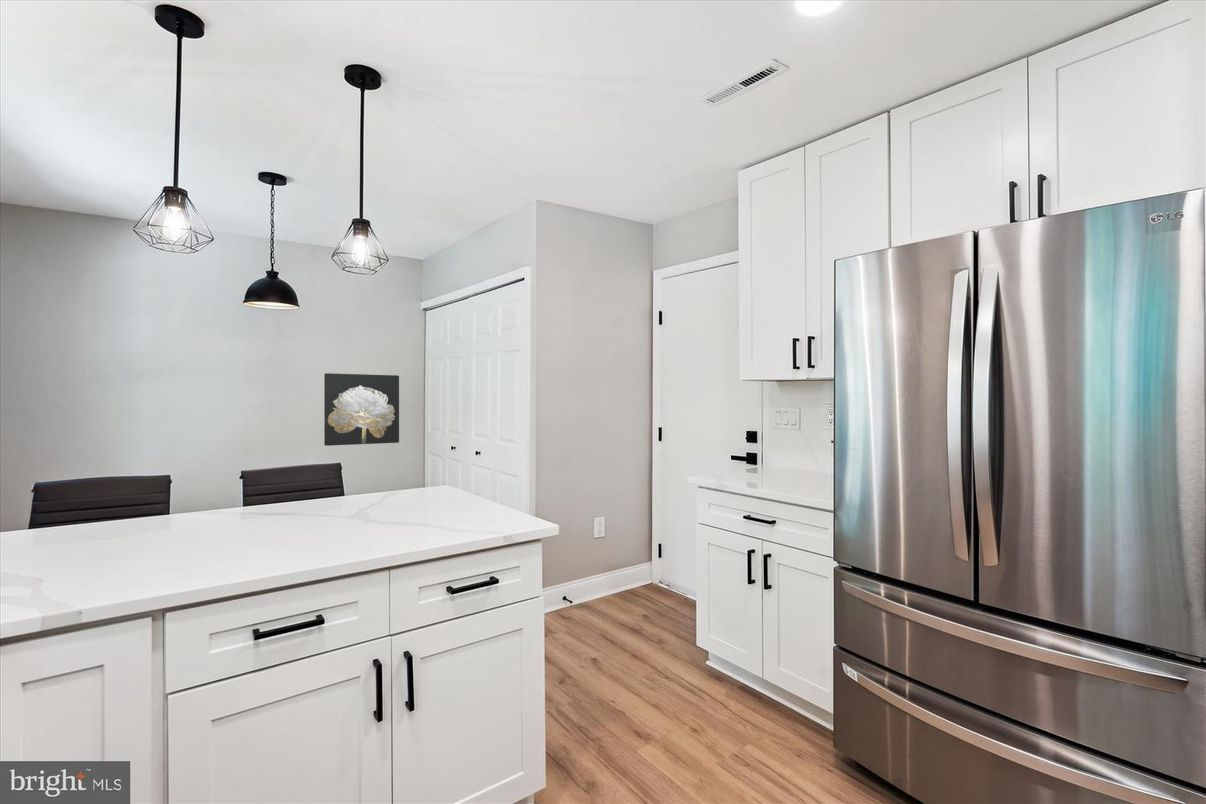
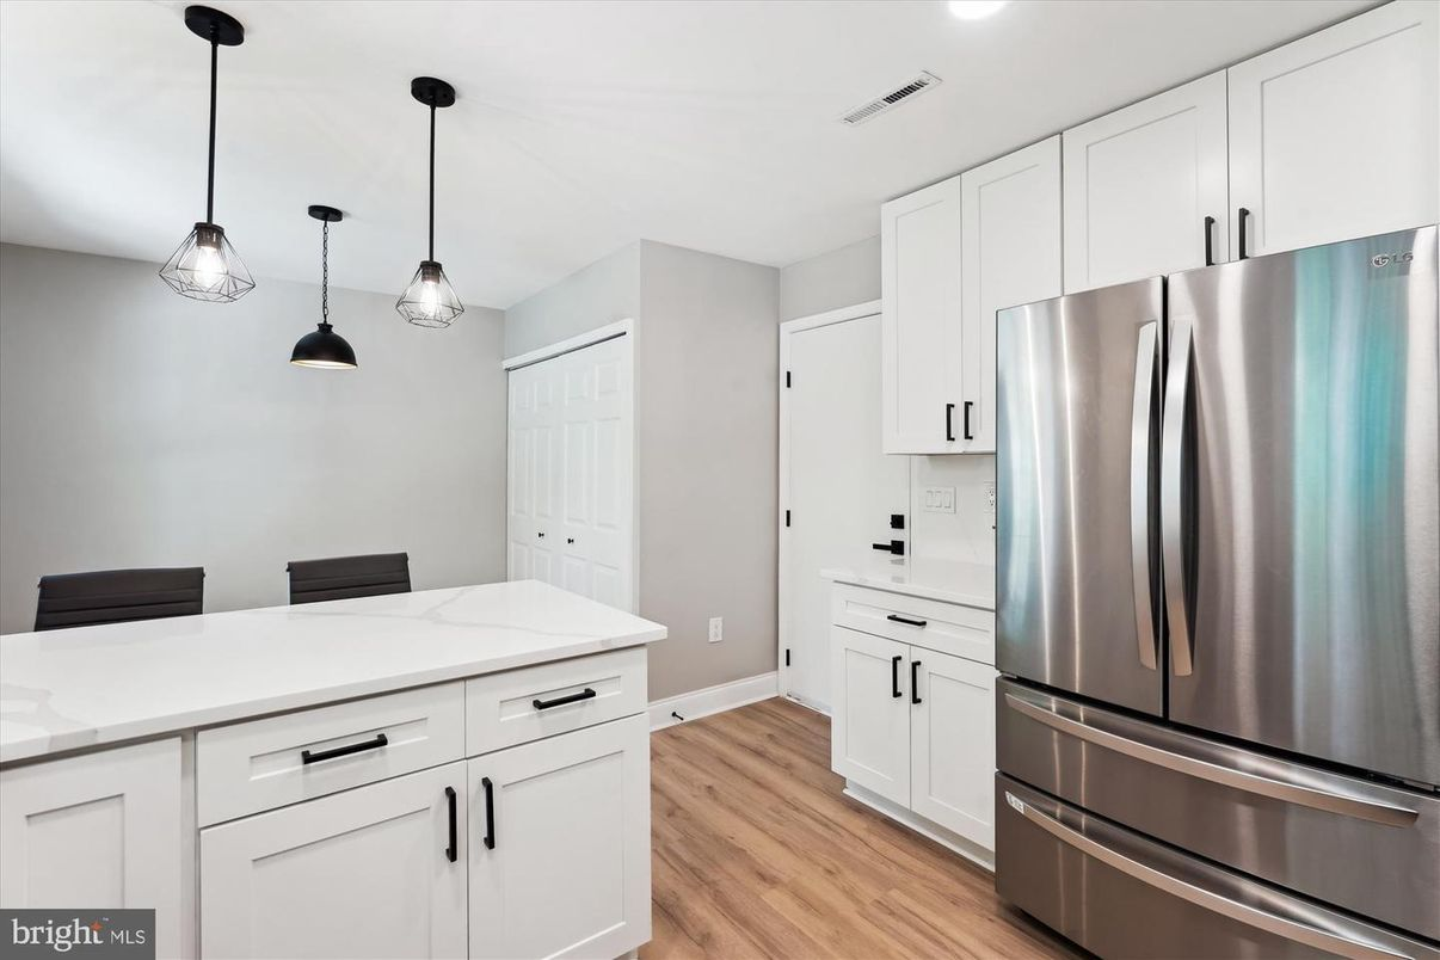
- wall art [323,372,400,447]
